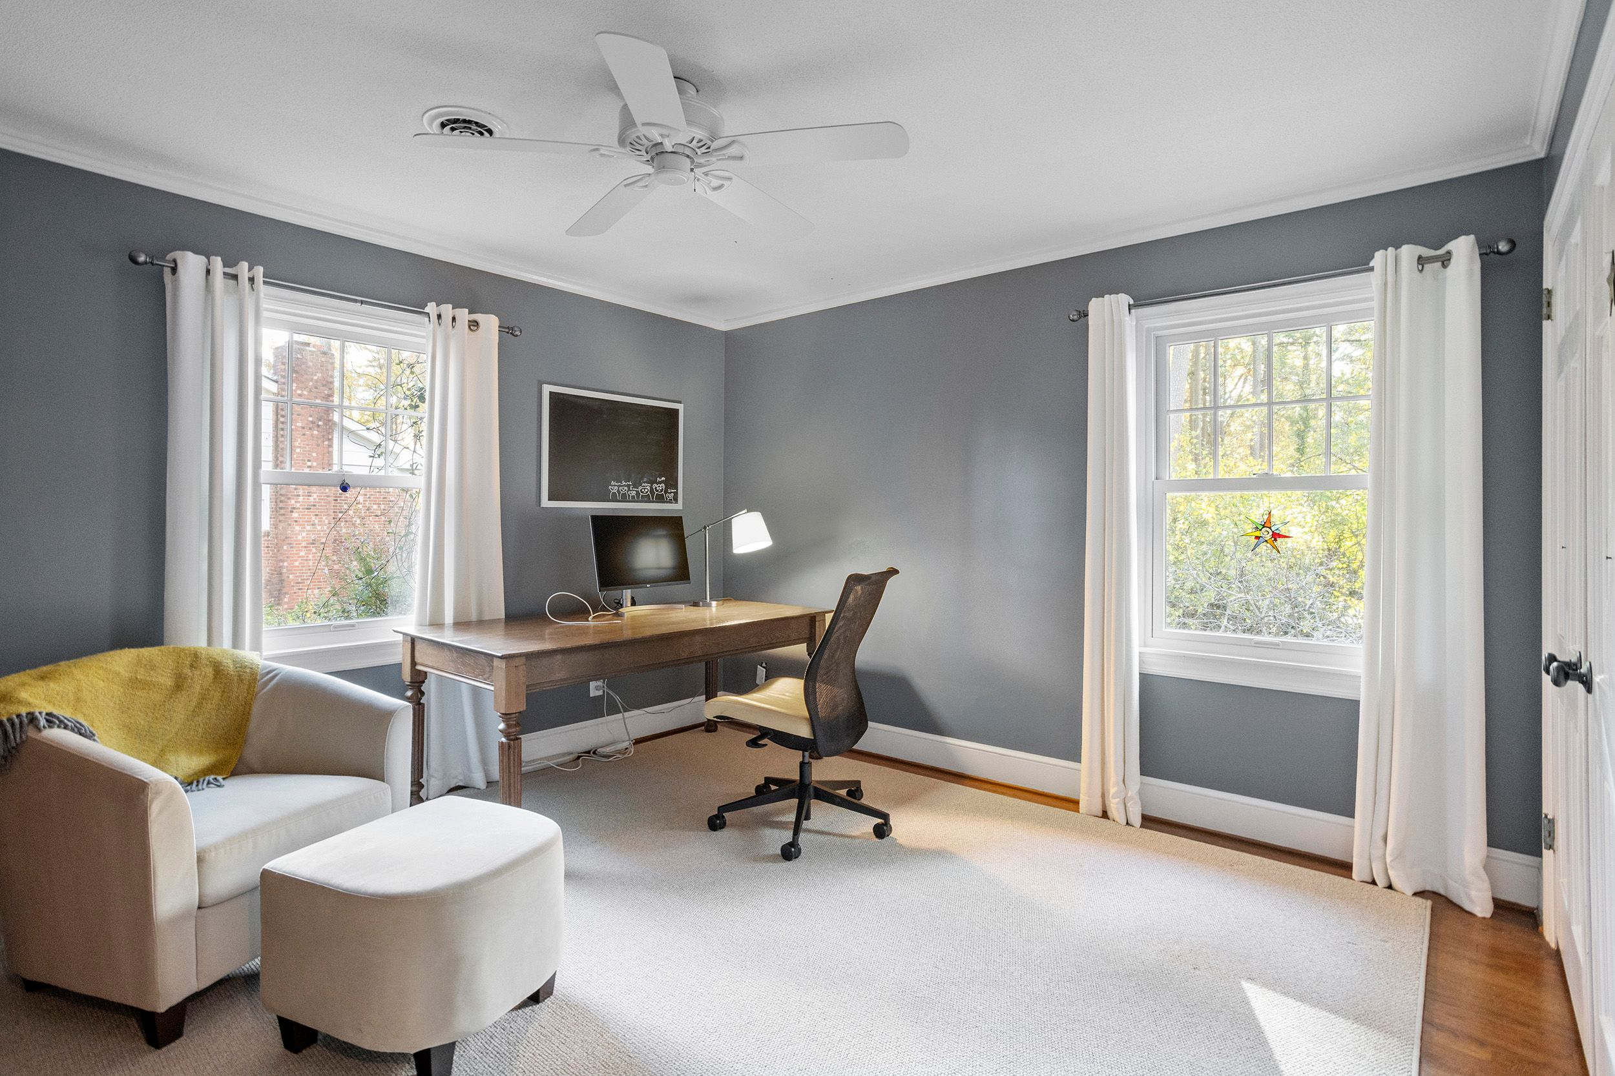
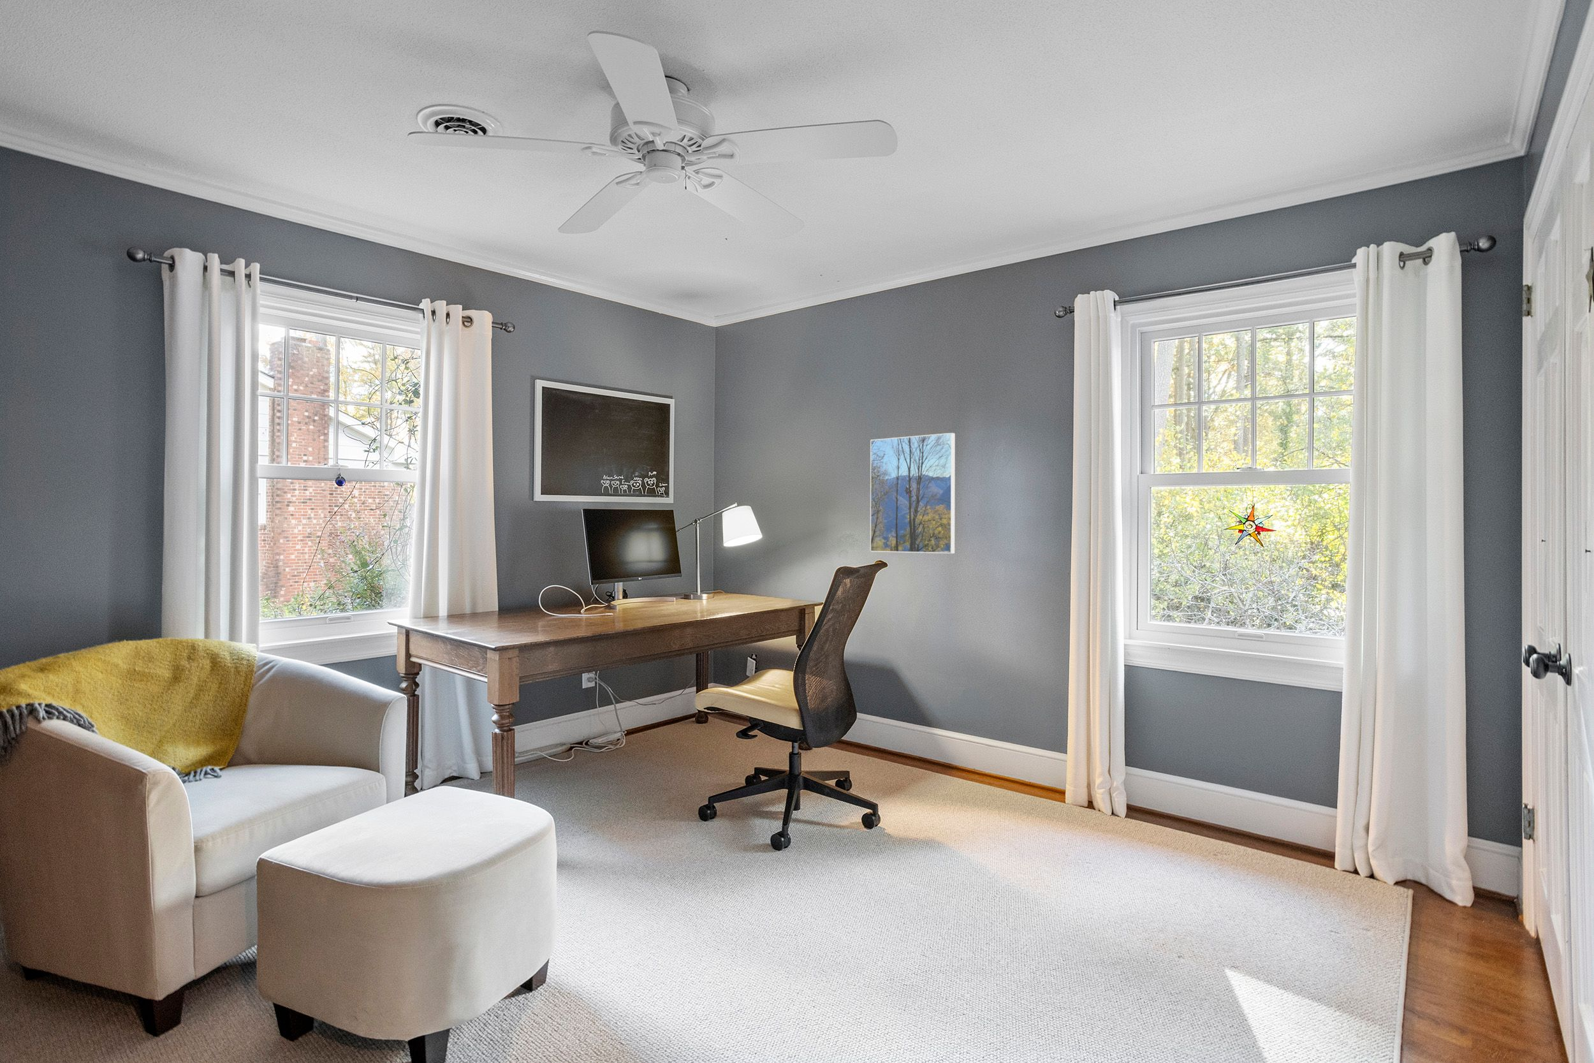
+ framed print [869,432,956,554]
